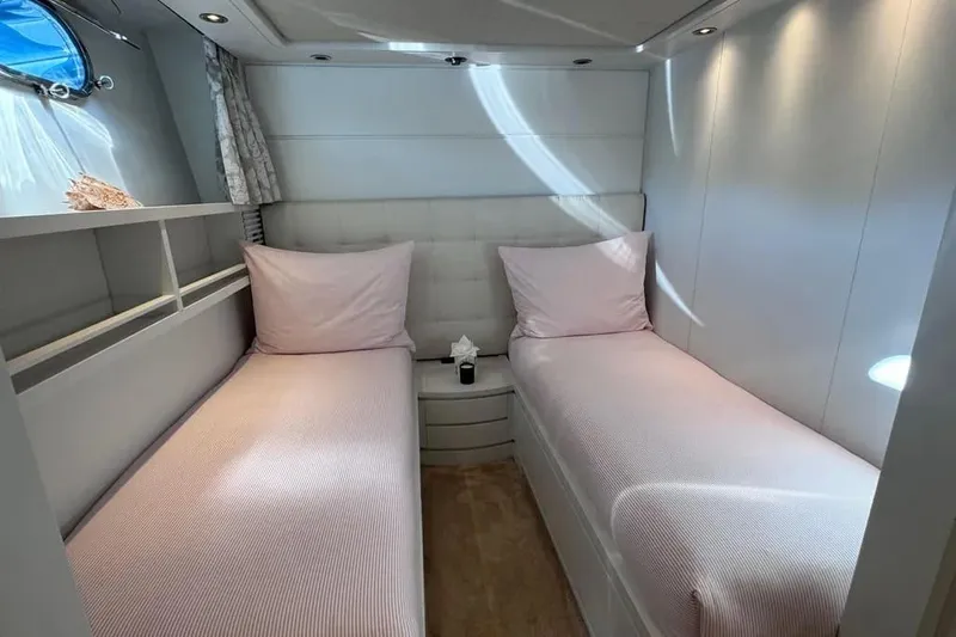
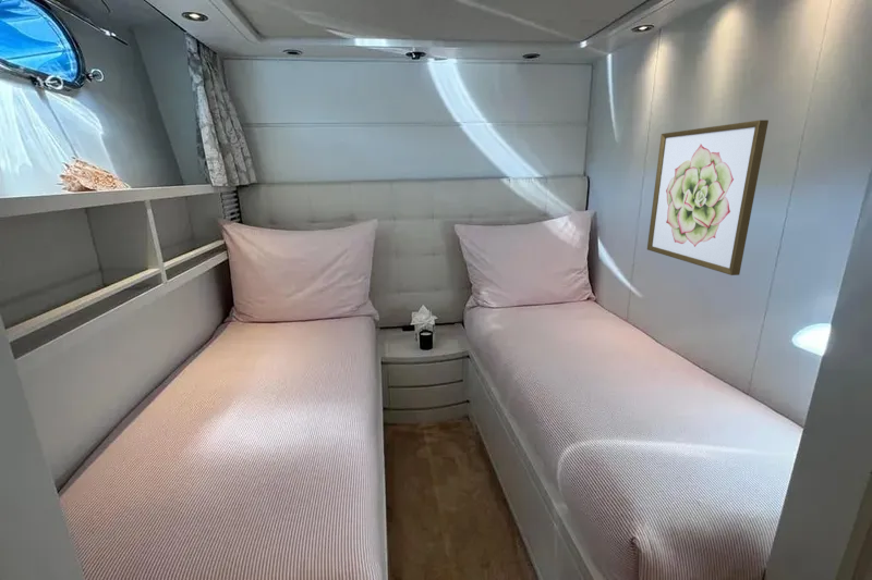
+ wall art [646,119,770,276]
